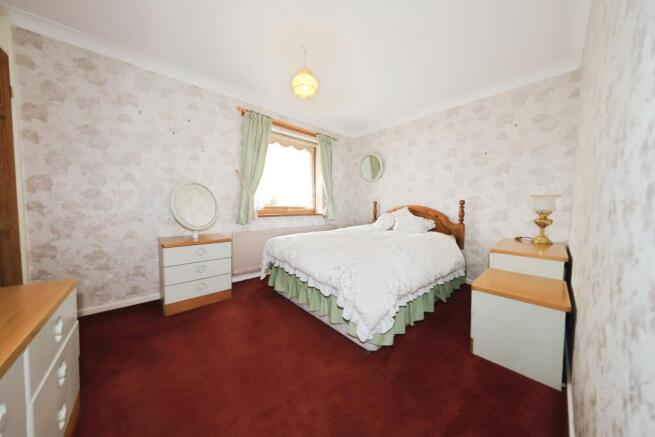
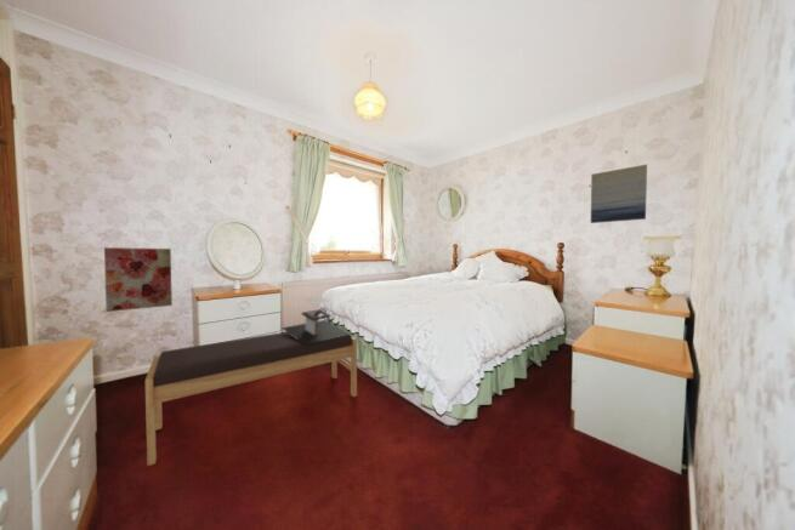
+ architectural model [280,295,351,344]
+ wall art [103,246,174,313]
+ bench [144,331,358,467]
+ wall art [590,164,648,224]
